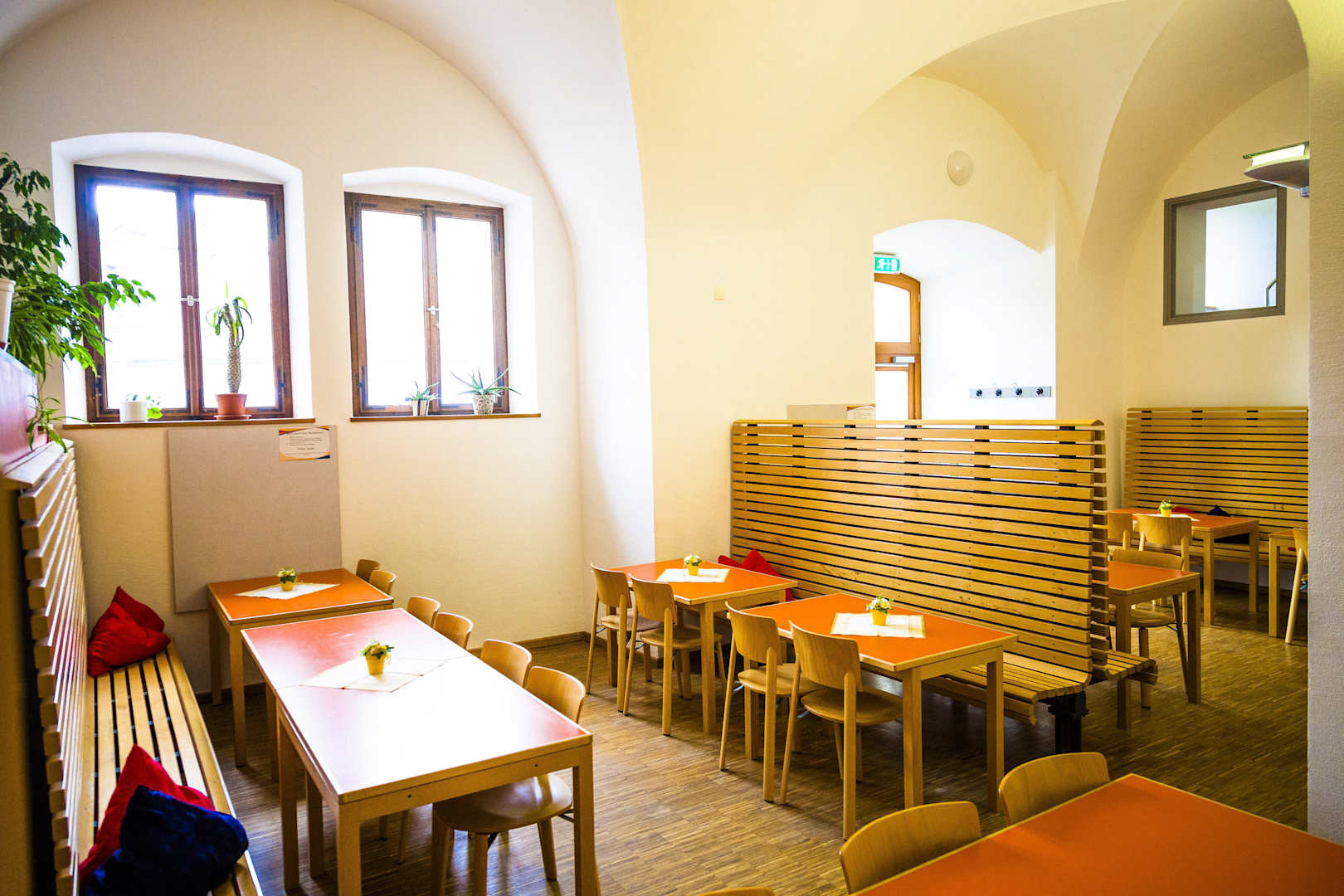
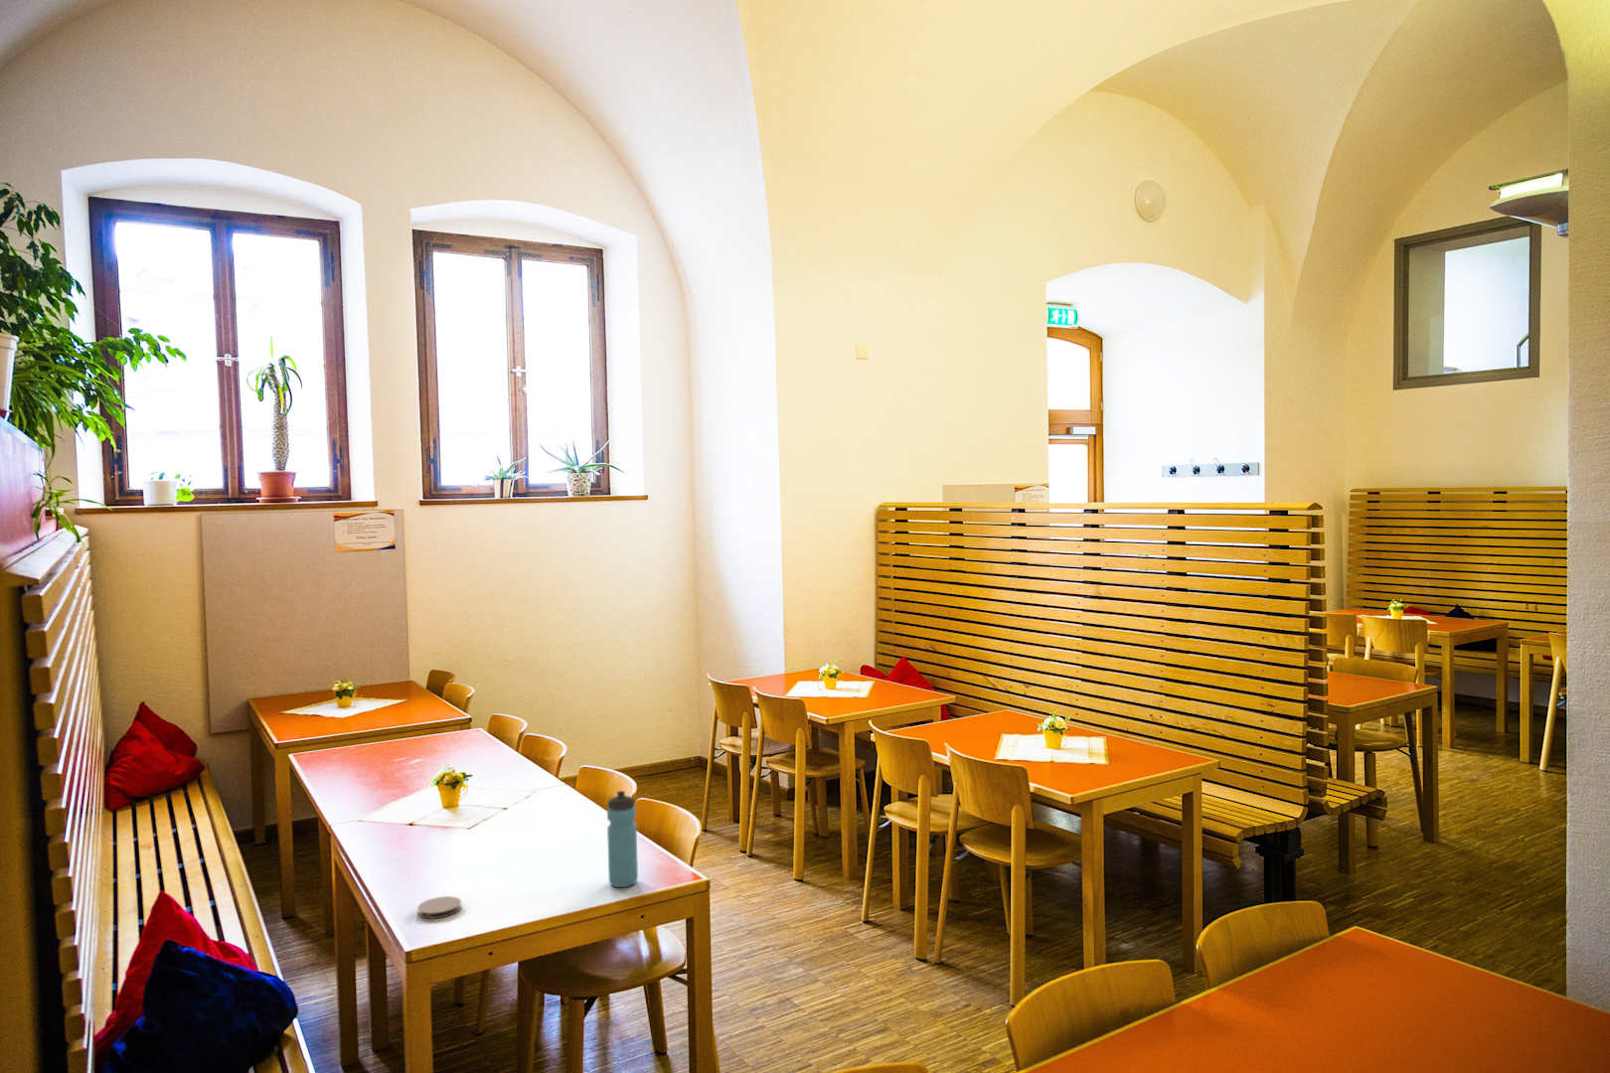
+ water bottle [606,790,638,889]
+ coaster [417,895,462,920]
